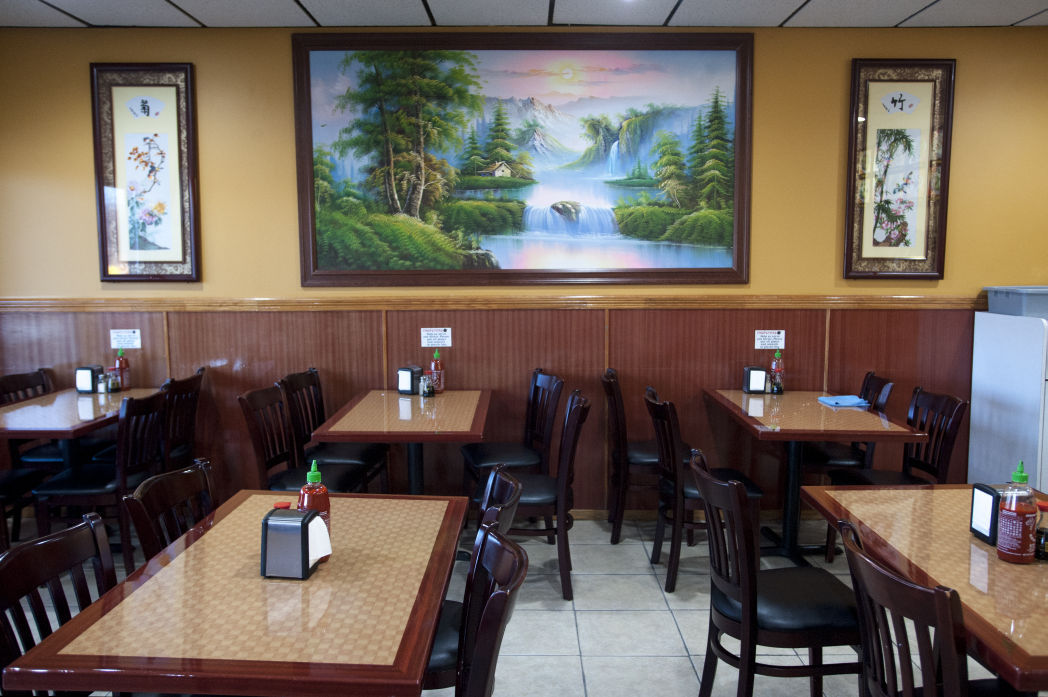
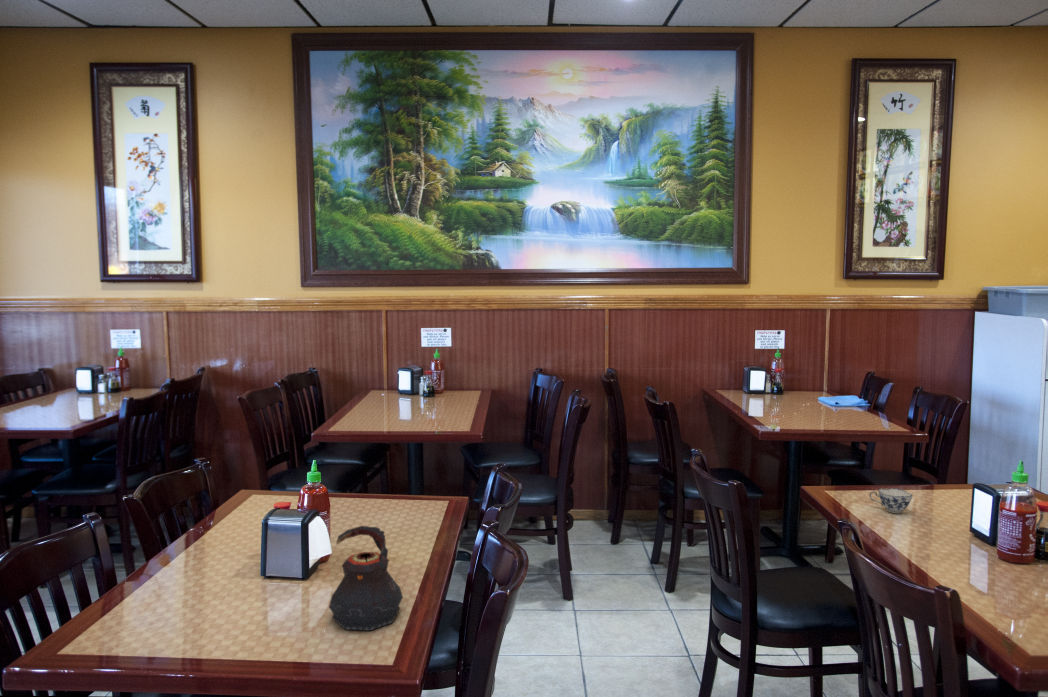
+ chinaware [868,487,914,514]
+ teapot [328,525,404,632]
